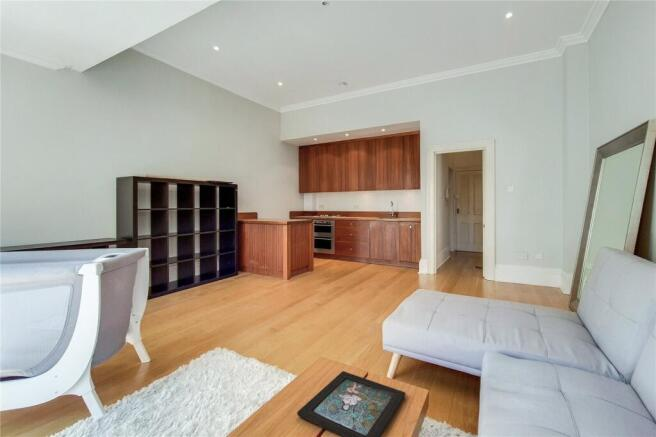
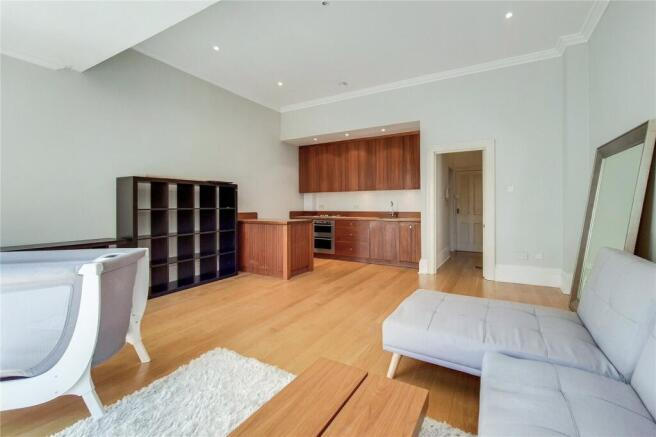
- decorative tray [296,370,407,437]
